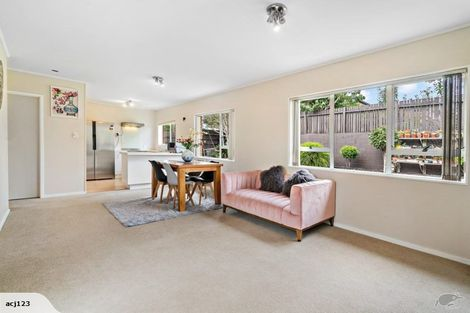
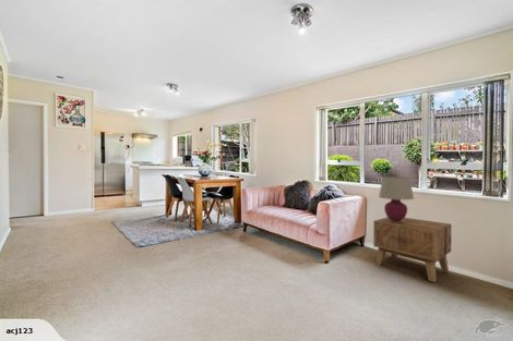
+ side table [372,217,452,283]
+ table lamp [378,175,415,222]
